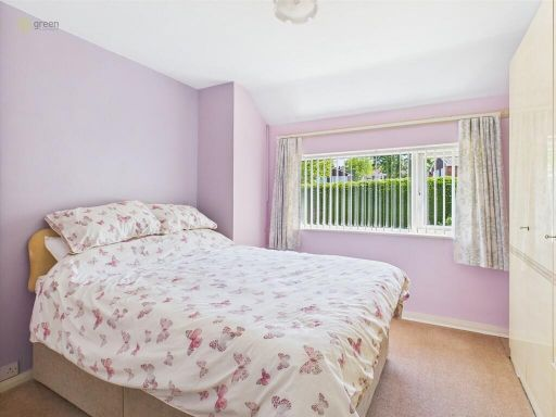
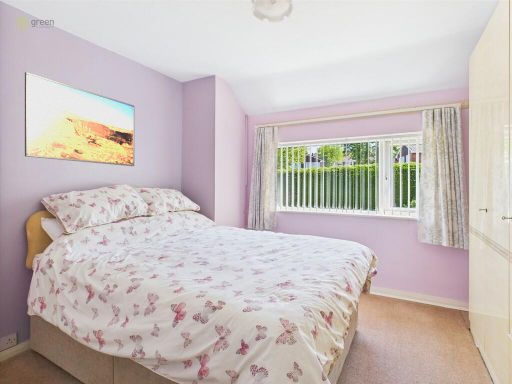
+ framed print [24,71,135,167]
